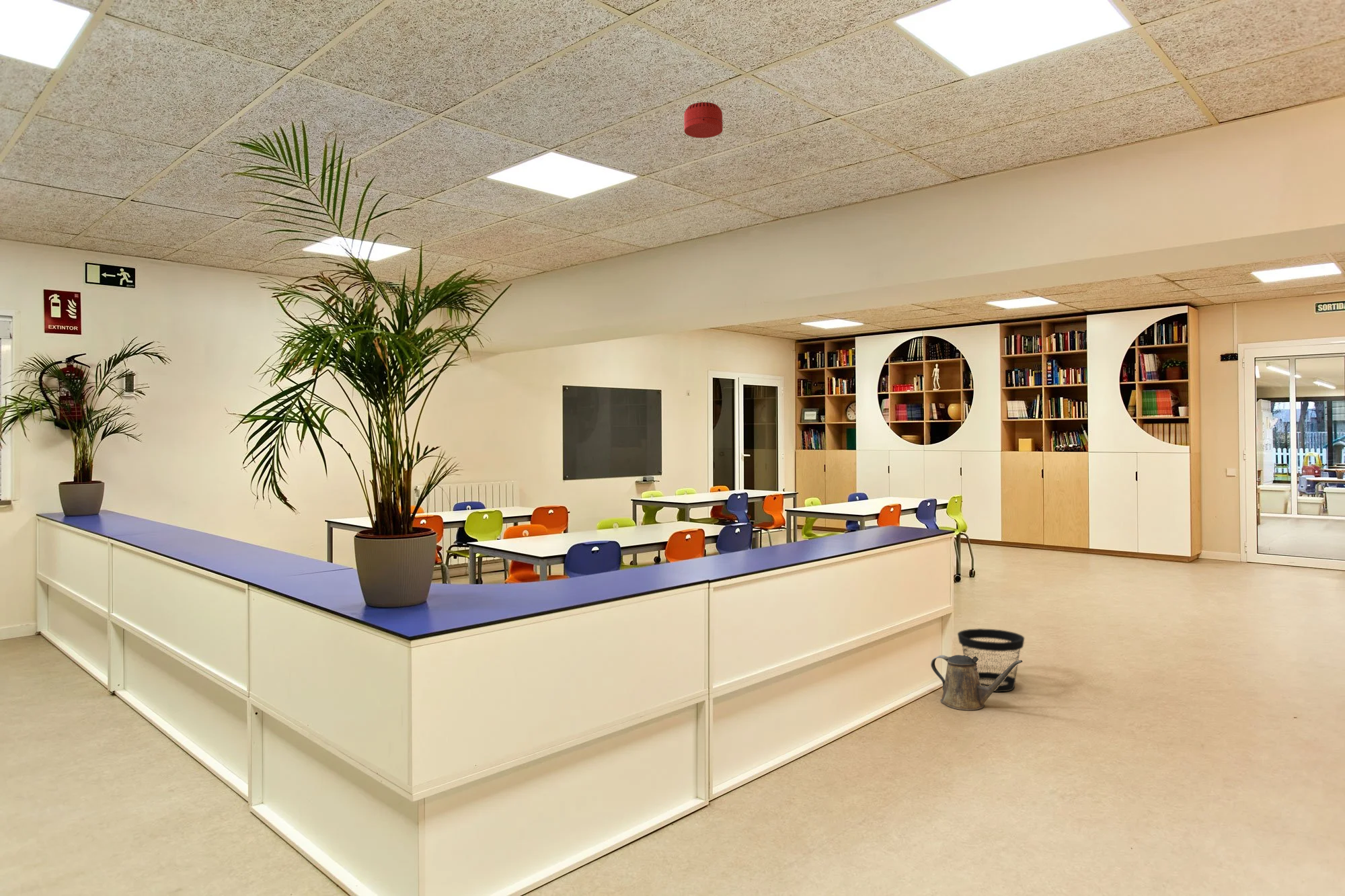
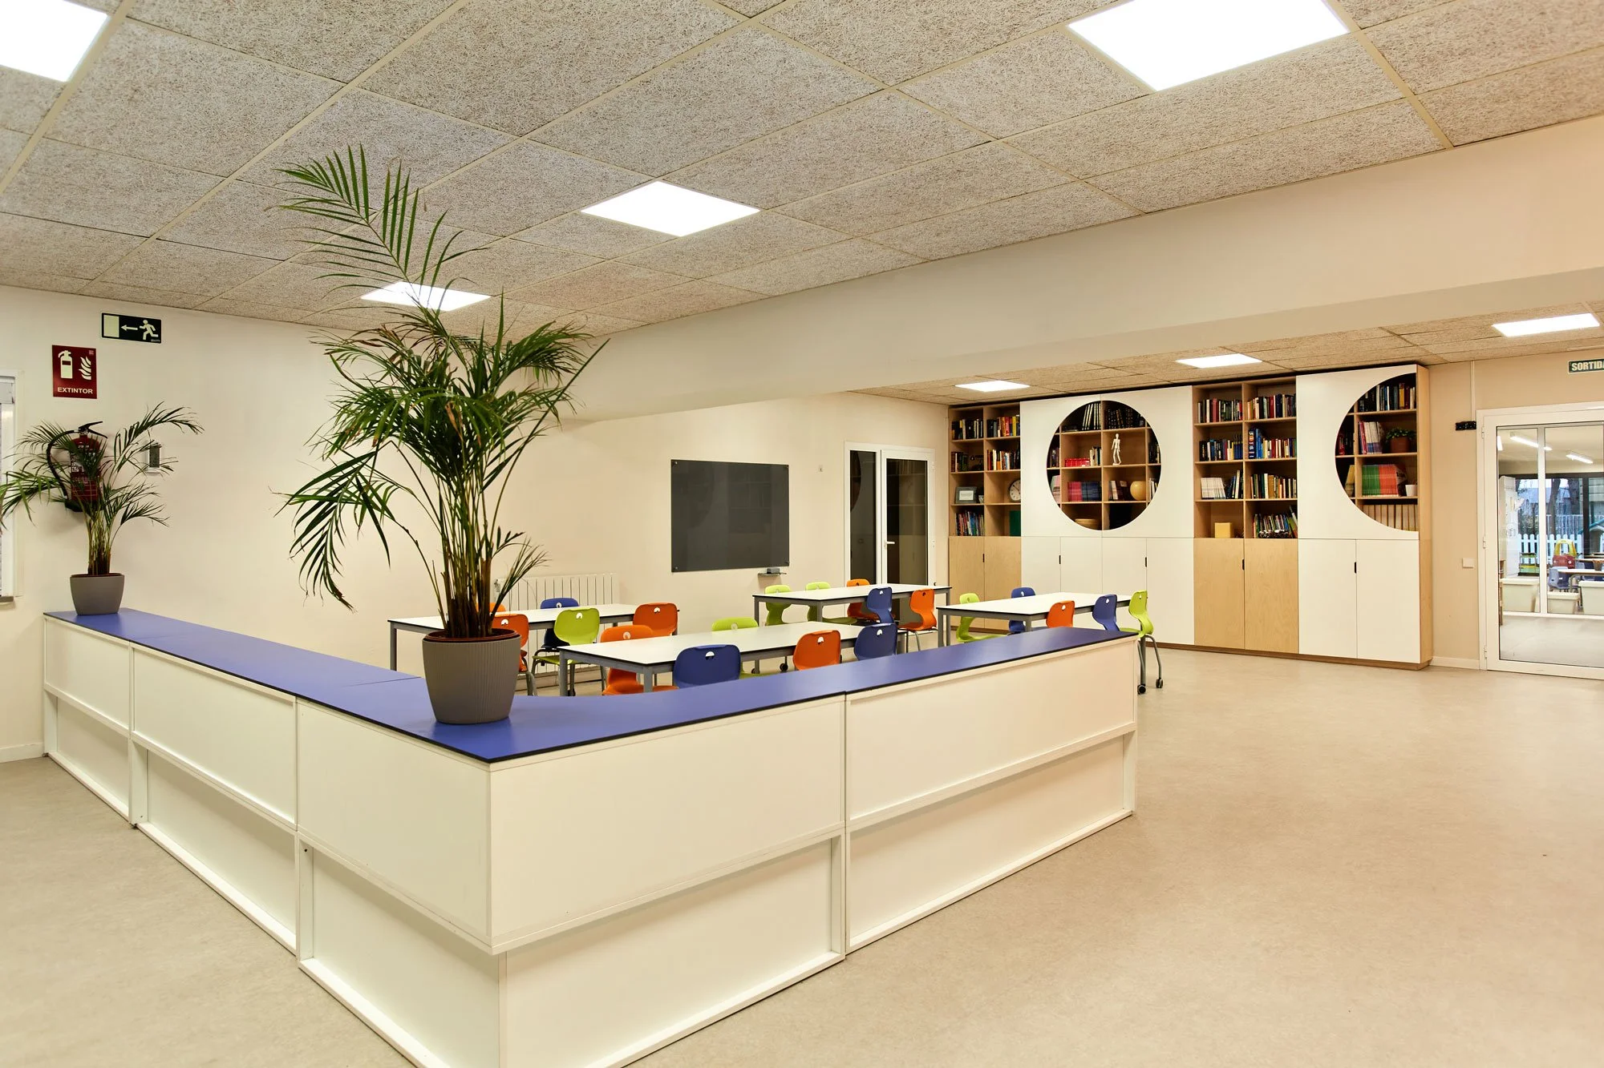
- watering can [930,654,1023,711]
- smoke detector [683,101,724,138]
- wastebasket [957,628,1025,693]
